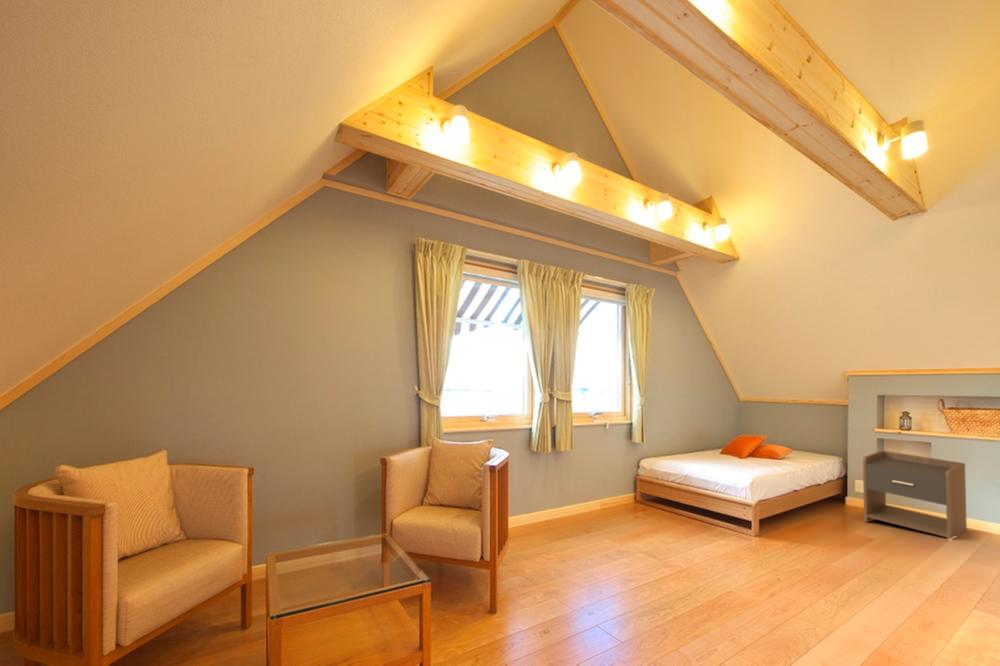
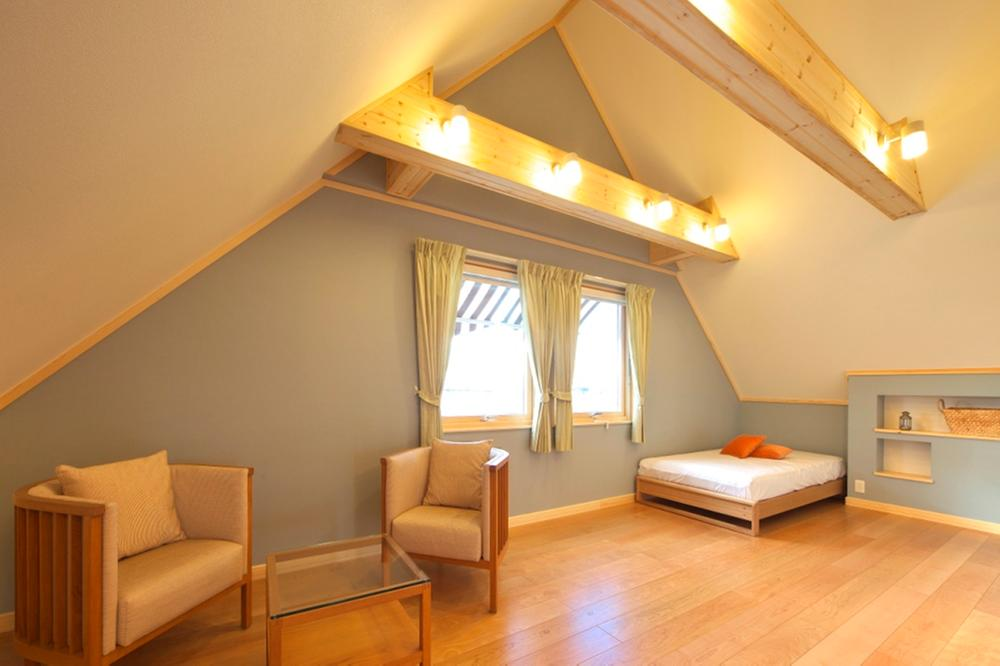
- nightstand [862,450,968,539]
